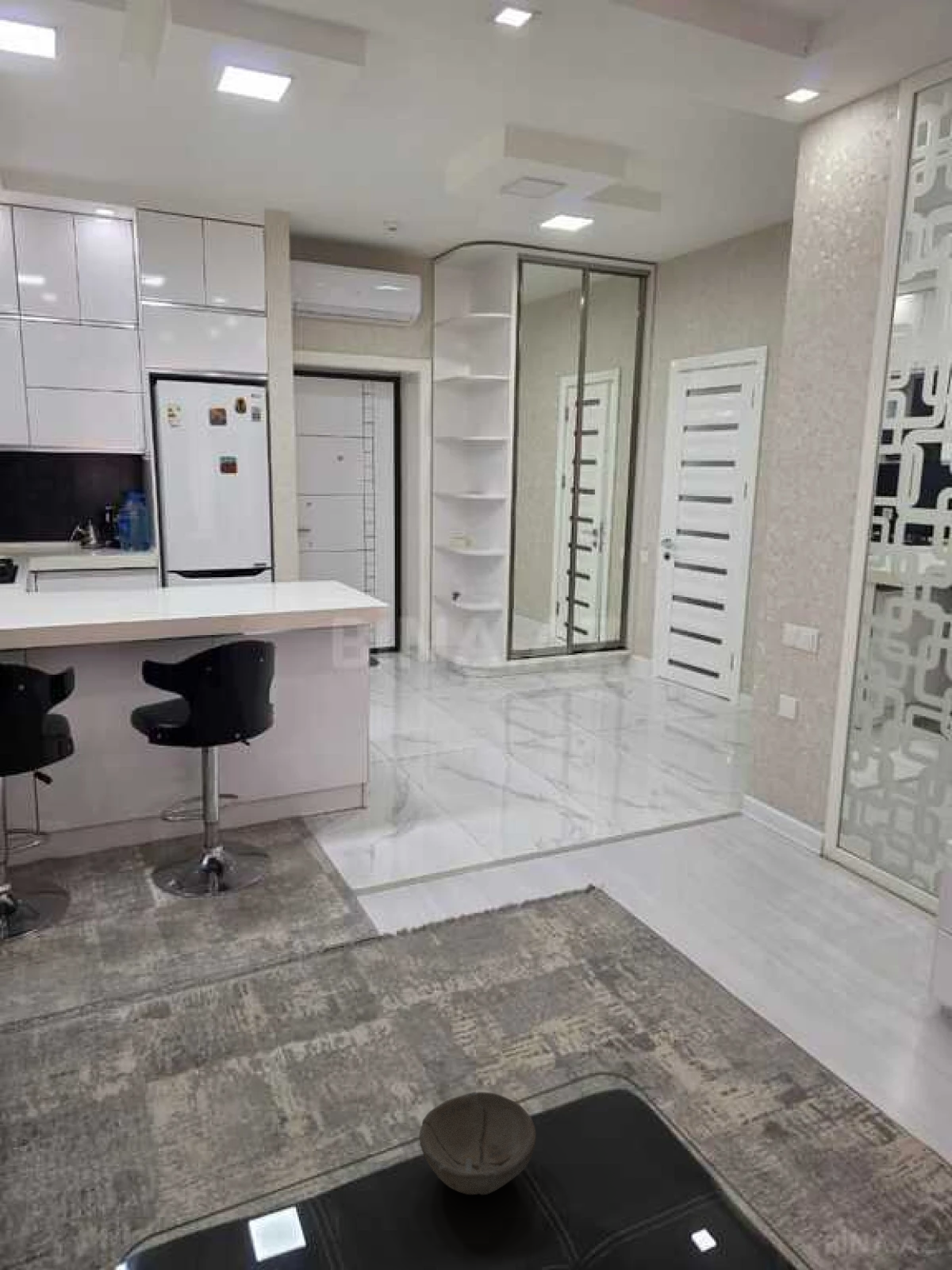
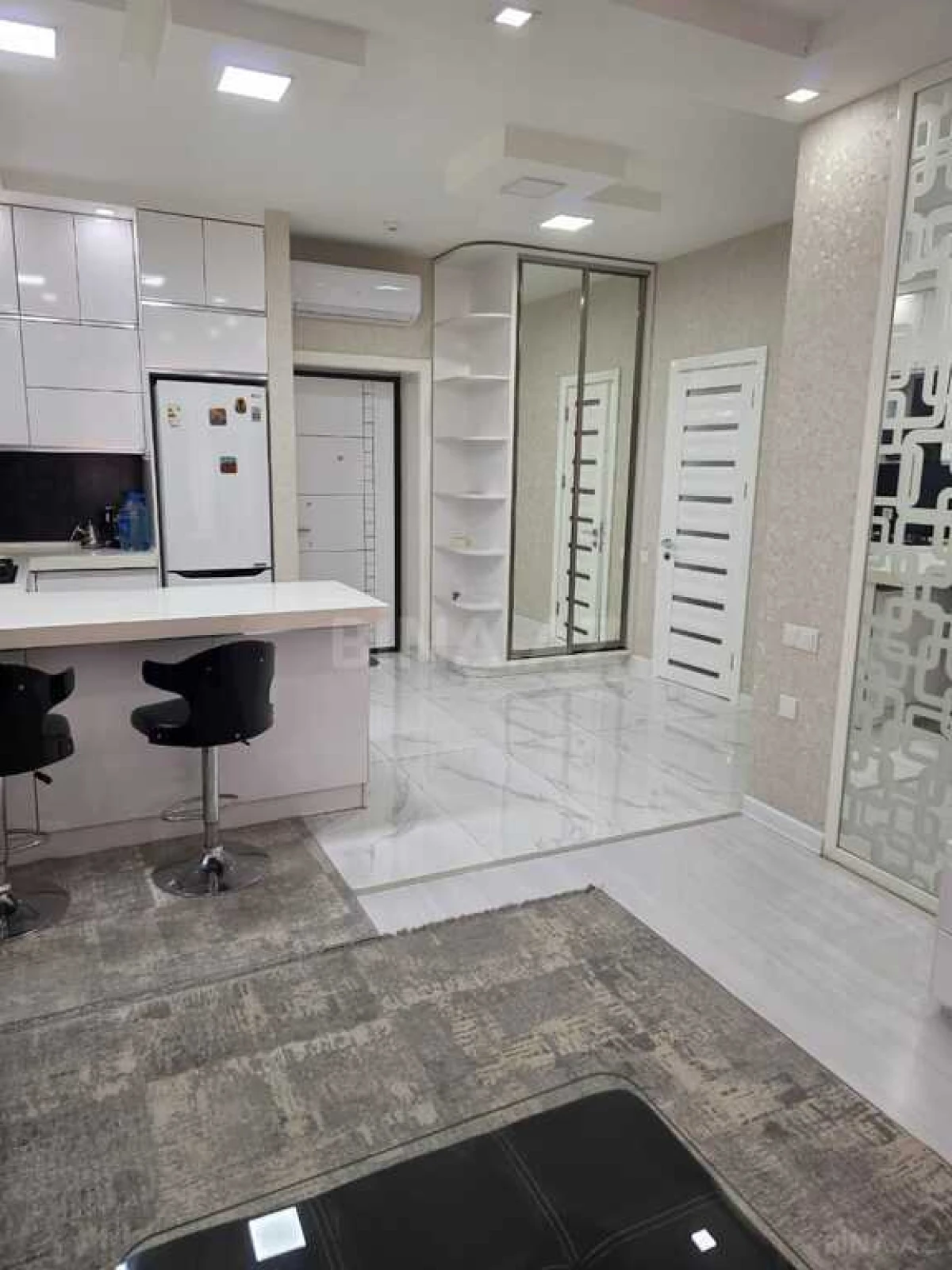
- bowl [419,1091,537,1195]
